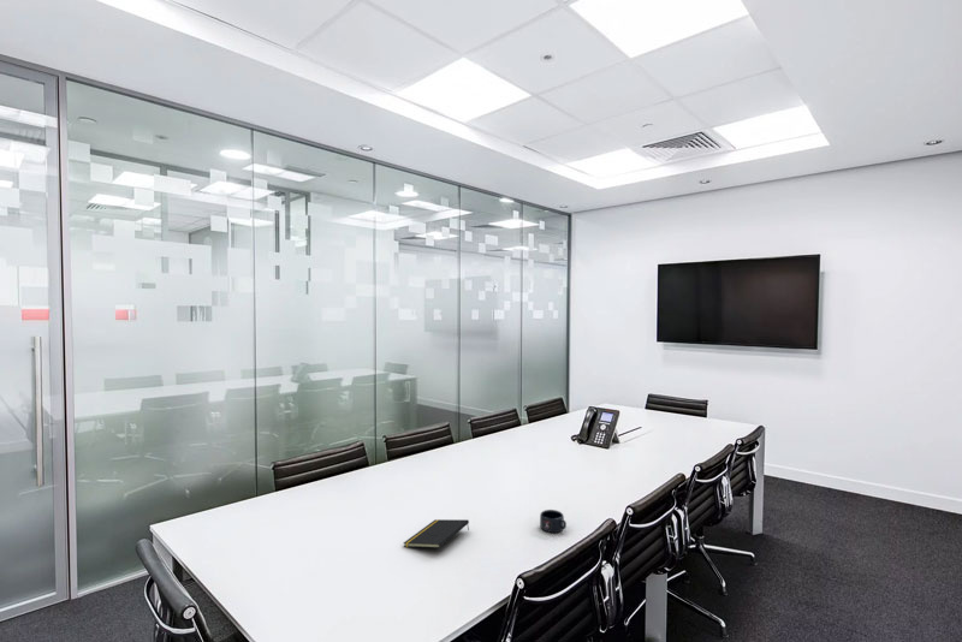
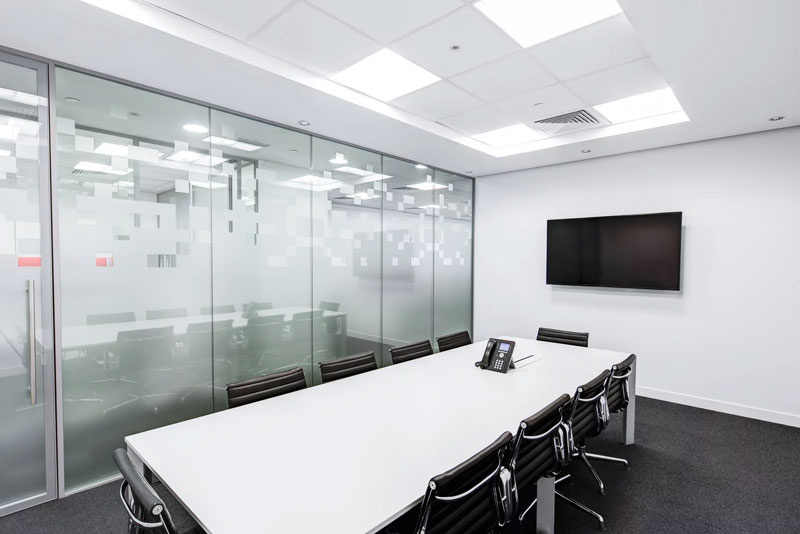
- mug [539,509,568,534]
- notepad [403,518,470,549]
